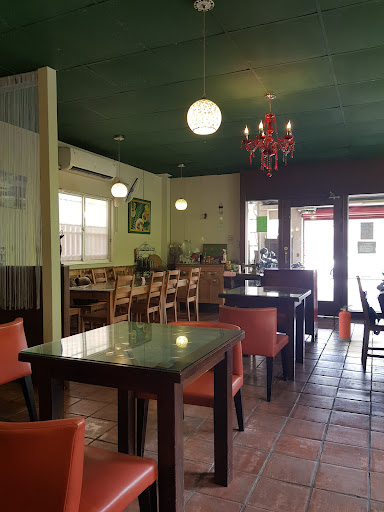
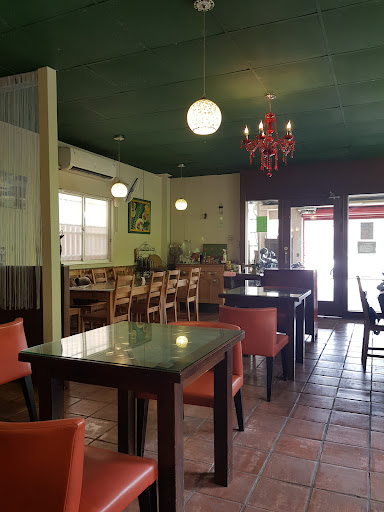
- fire extinguisher [332,304,353,343]
